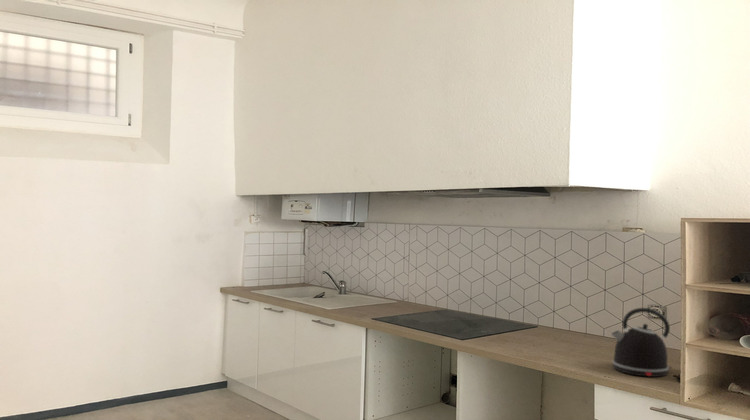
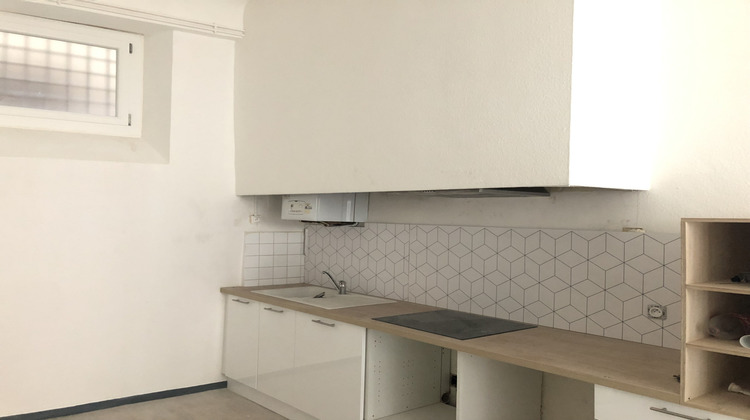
- kettle [610,307,672,378]
